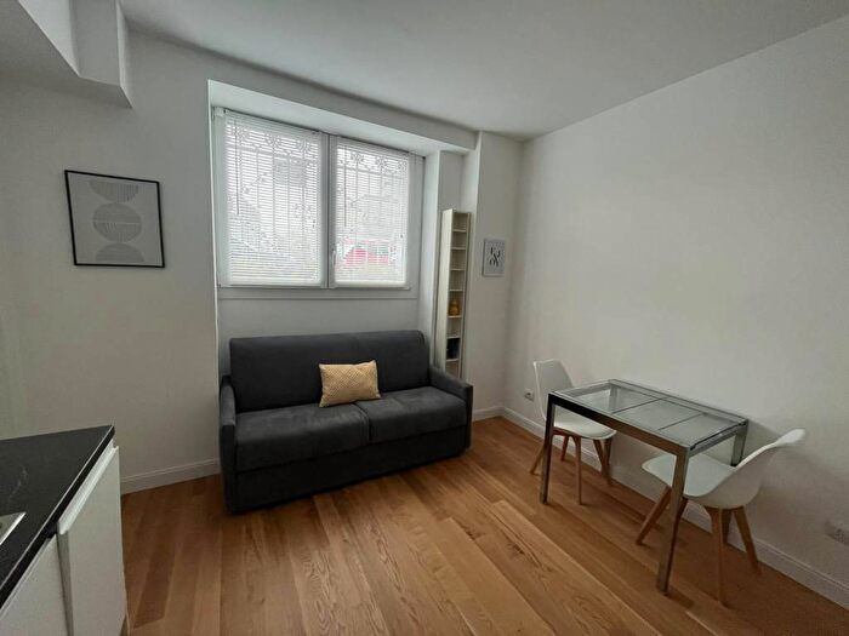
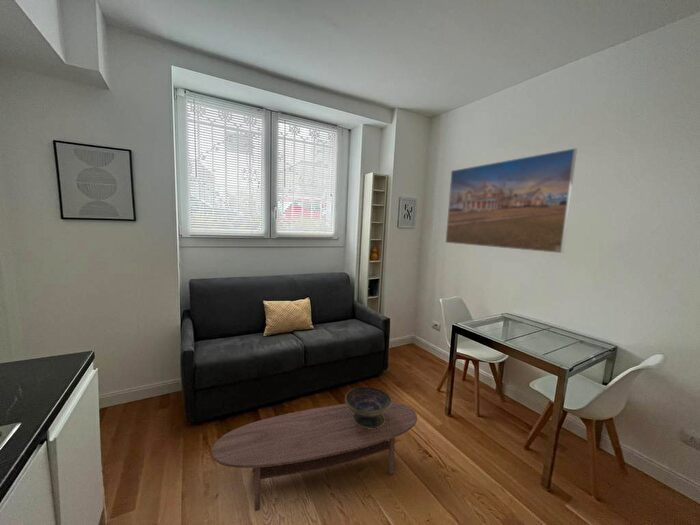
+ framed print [444,147,578,254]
+ decorative bowl [344,386,393,429]
+ coffee table [211,401,418,512]
